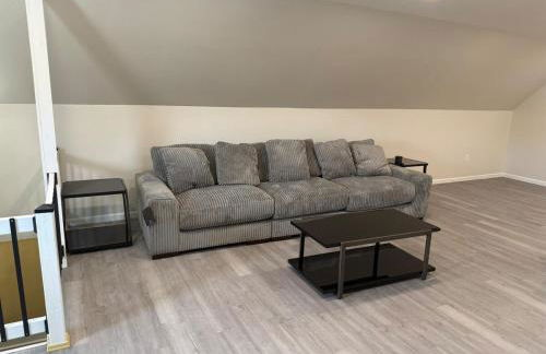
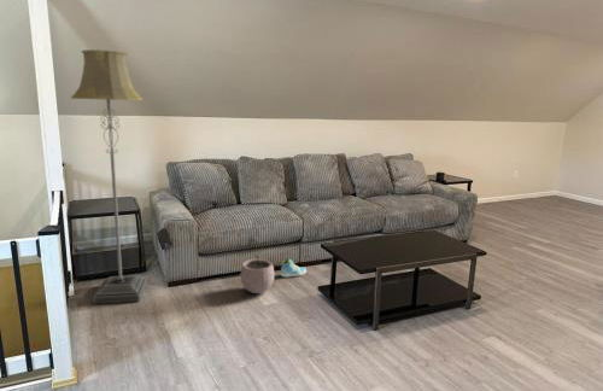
+ sneaker [280,257,308,279]
+ plant pot [240,252,275,294]
+ floor lamp [70,48,148,305]
